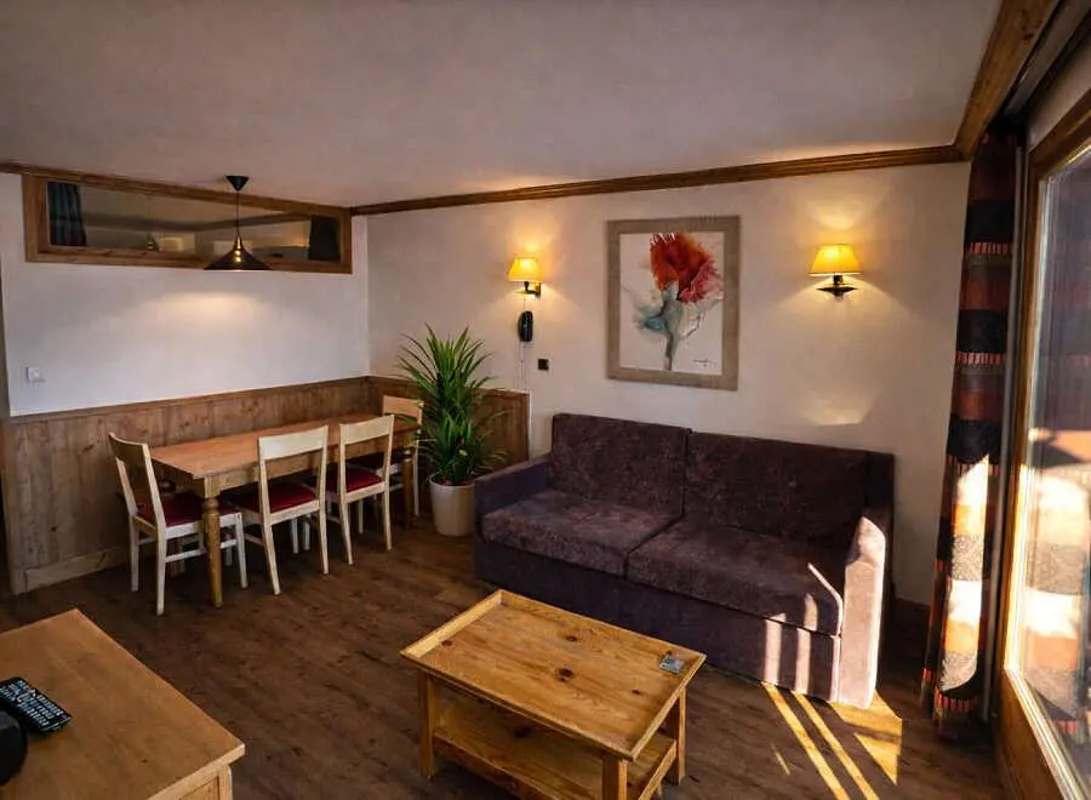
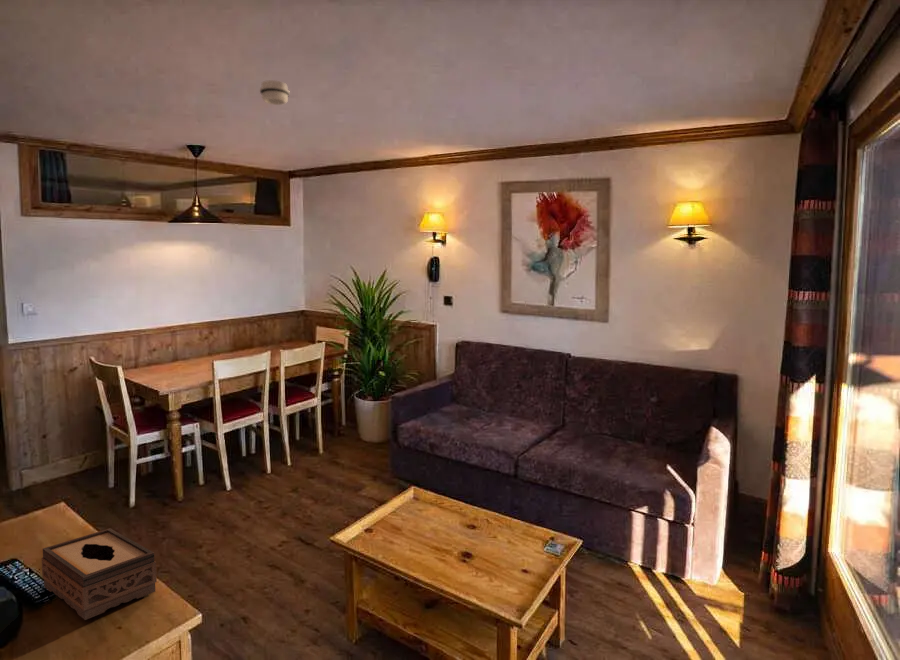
+ smoke detector [259,79,291,106]
+ tissue box [41,527,158,621]
